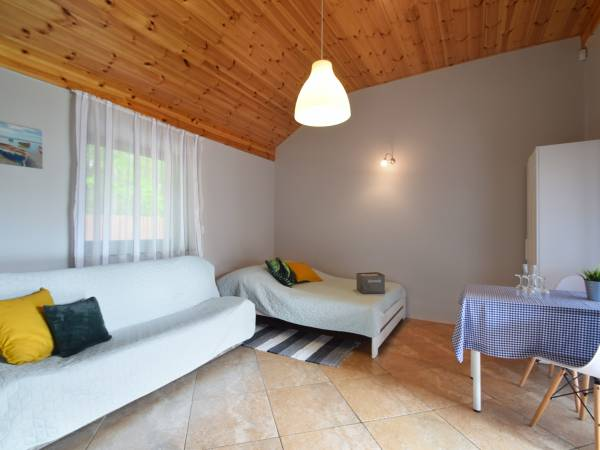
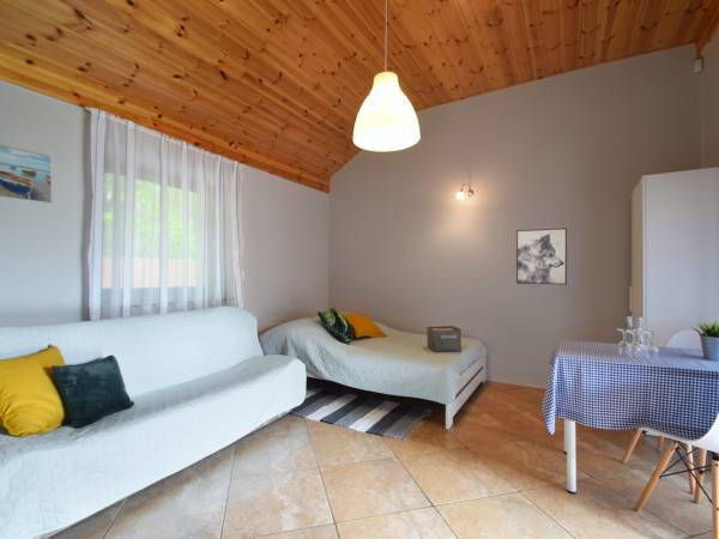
+ wall art [515,226,568,286]
